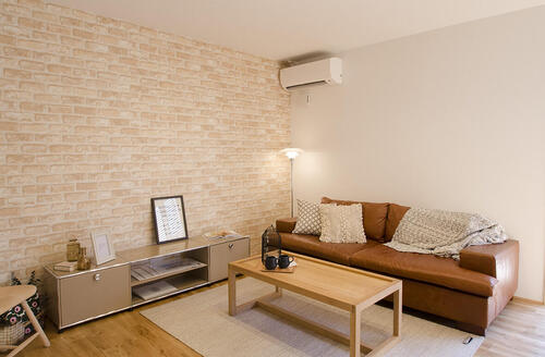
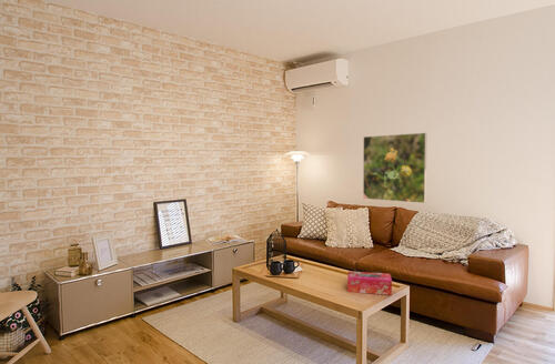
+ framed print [362,132,427,204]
+ tissue box [346,271,393,296]
